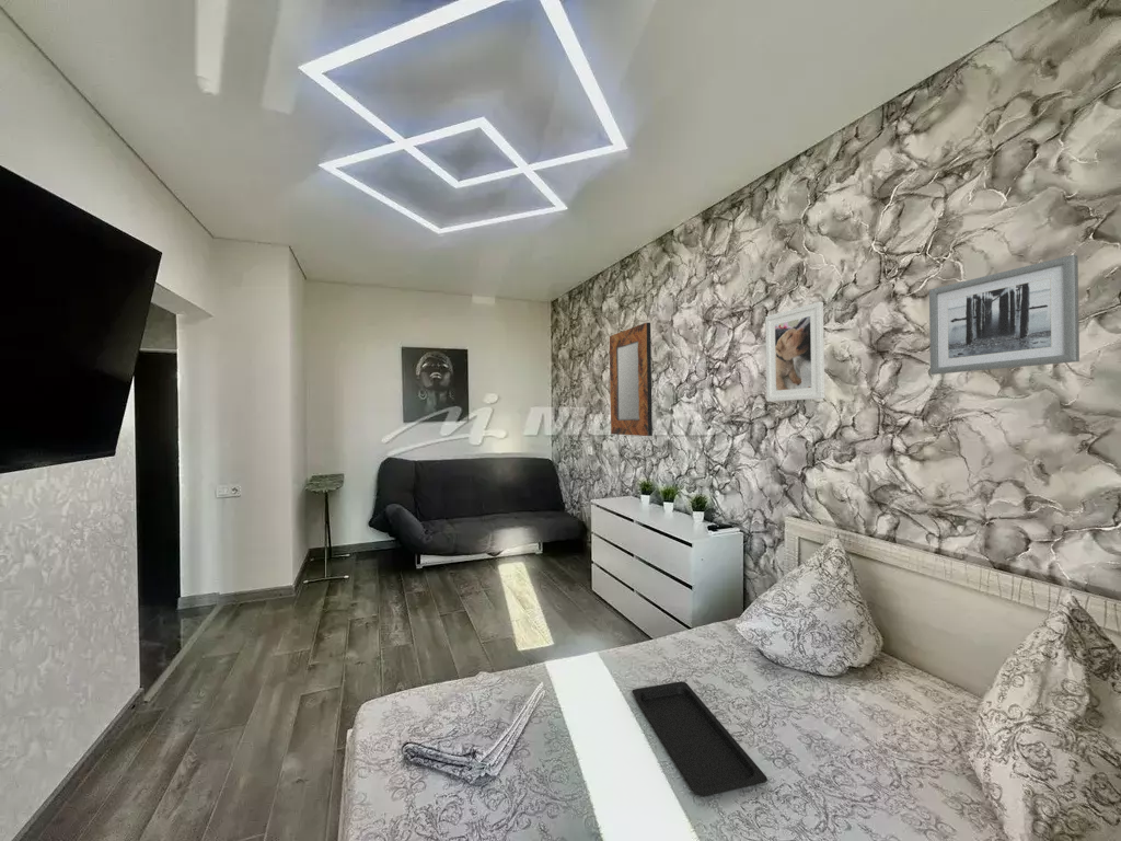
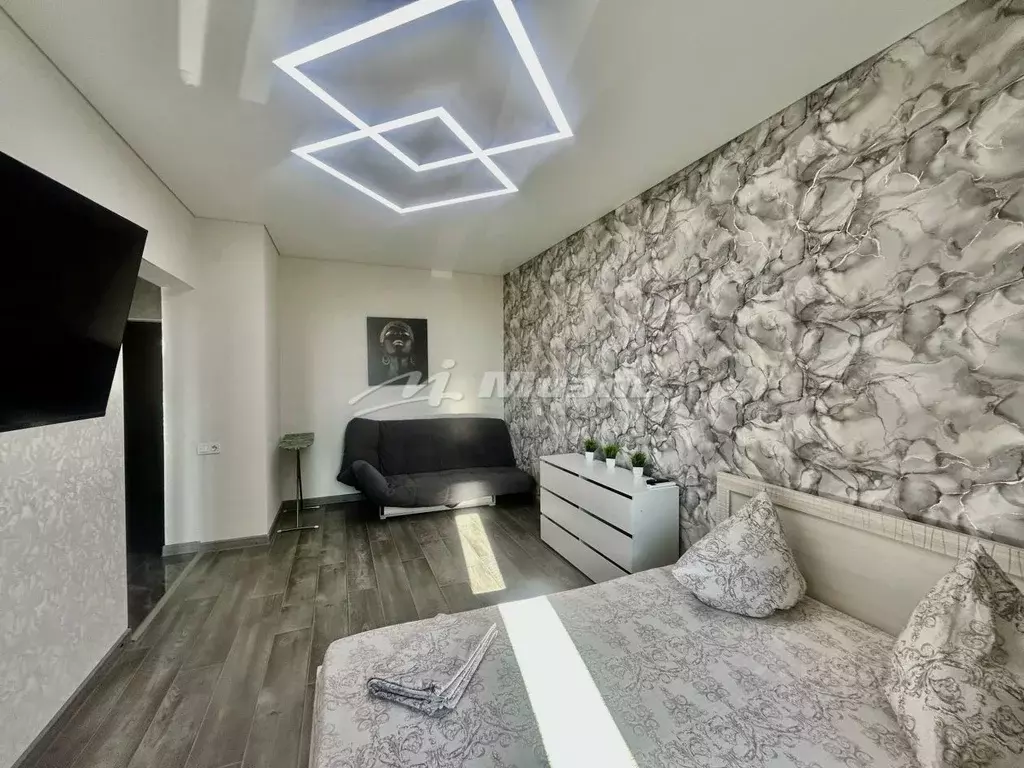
- serving tray [631,680,768,798]
- wall art [928,254,1080,376]
- home mirror [609,321,654,437]
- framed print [764,301,825,403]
